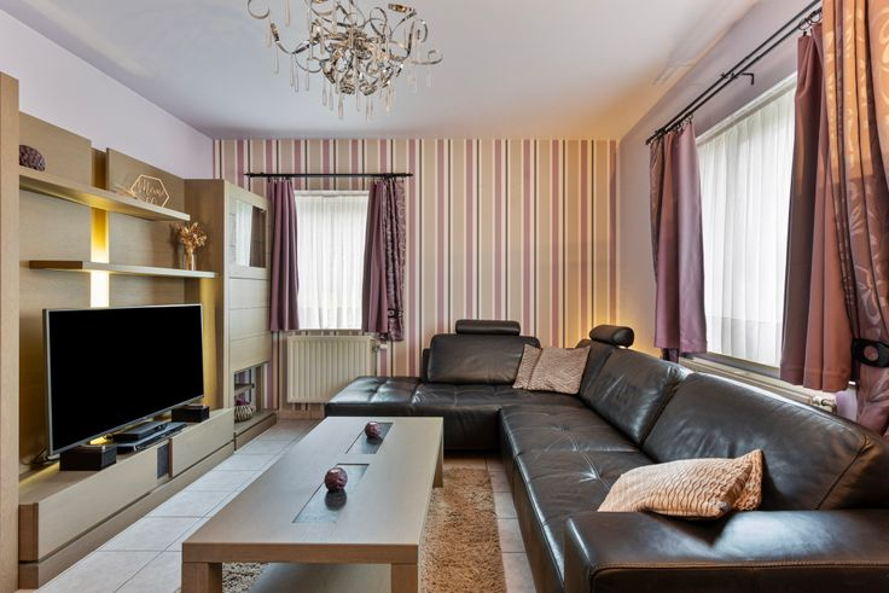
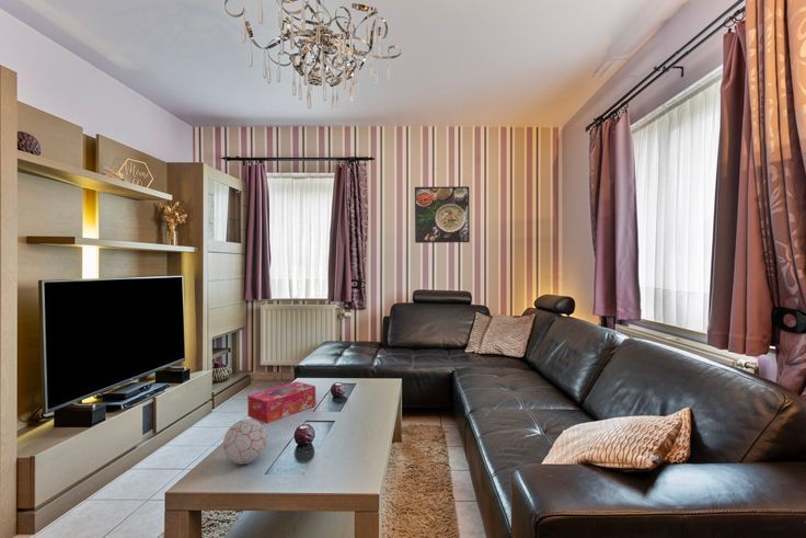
+ decorative ball [222,417,268,465]
+ tissue box [246,380,316,424]
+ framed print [414,185,471,244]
